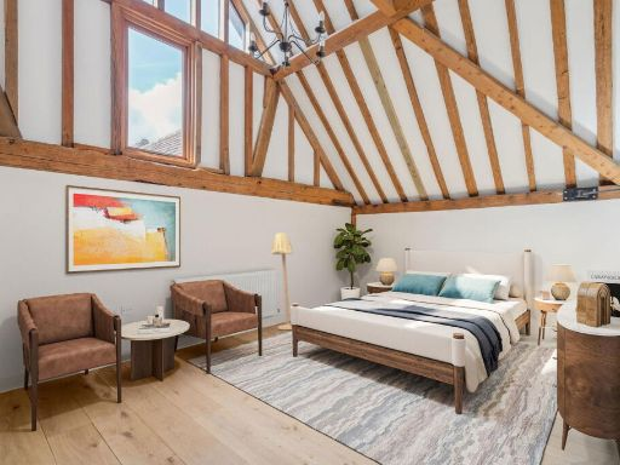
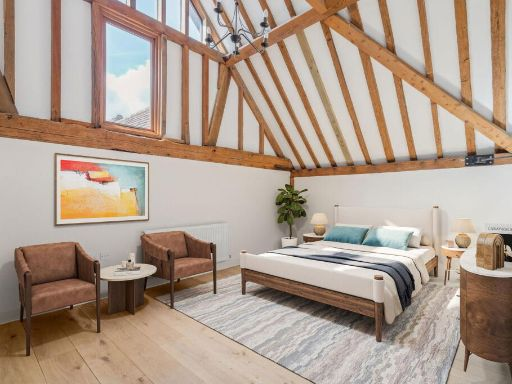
- floor lamp [270,231,294,331]
